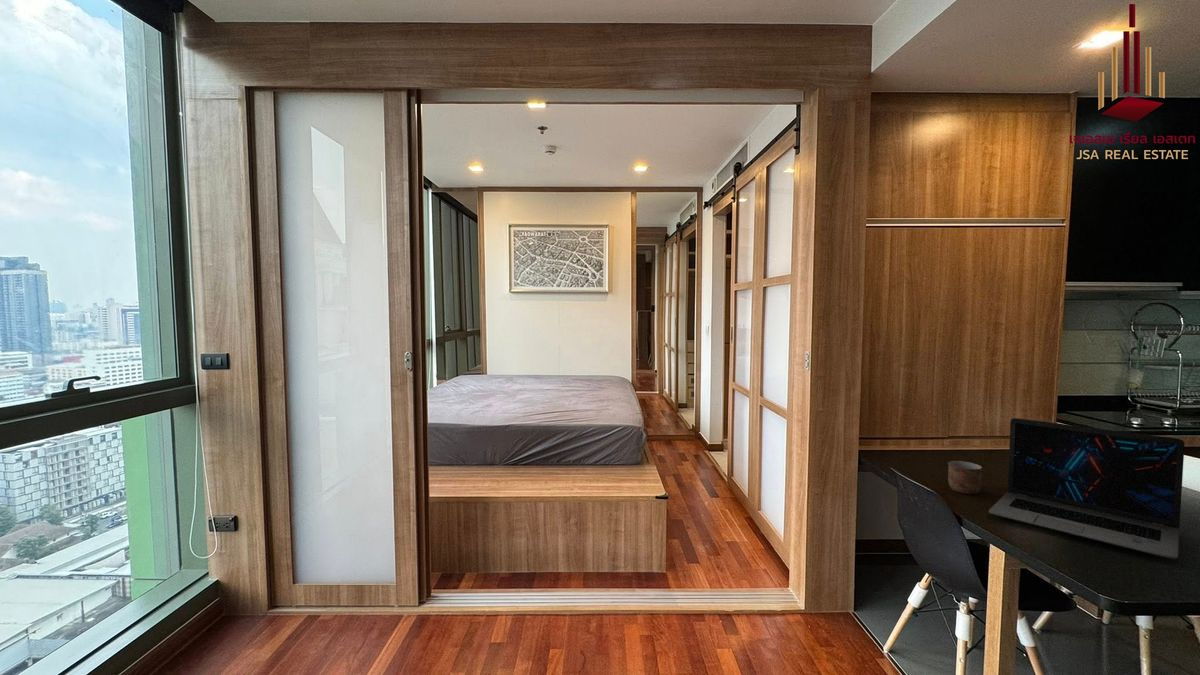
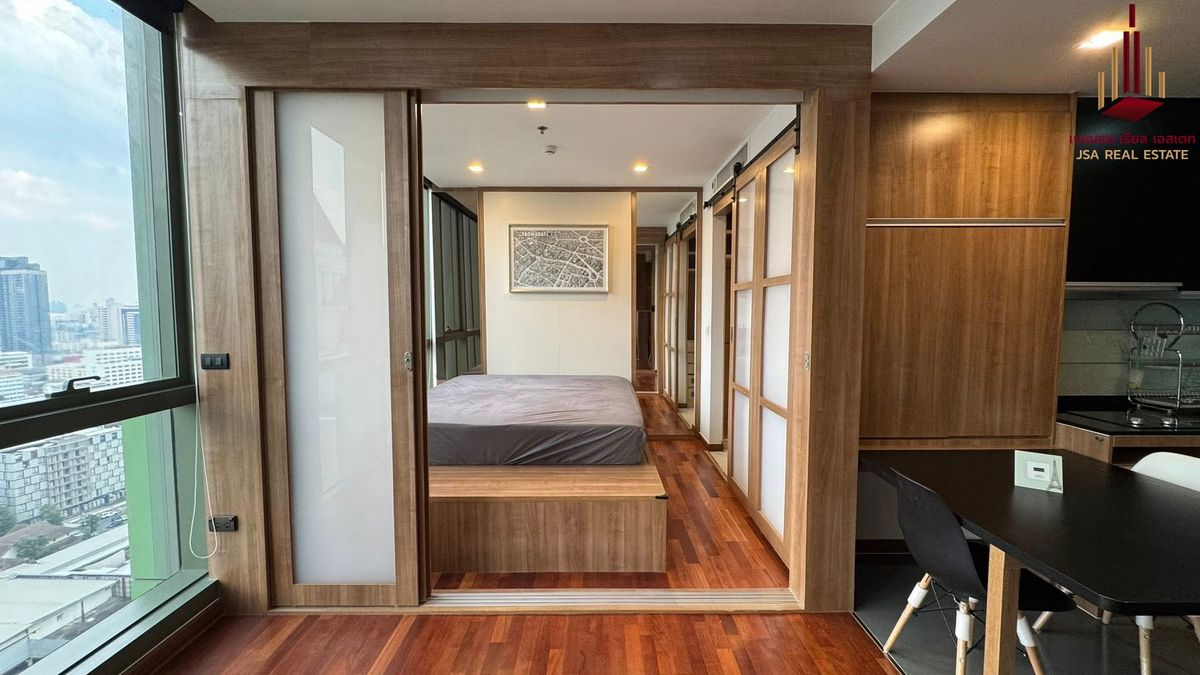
- laptop [988,417,1186,560]
- mug [947,460,983,495]
